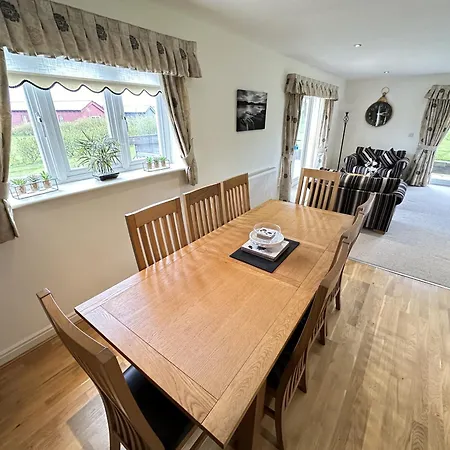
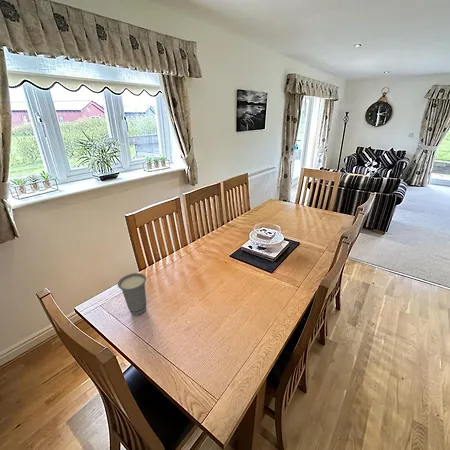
+ cup [117,272,147,316]
